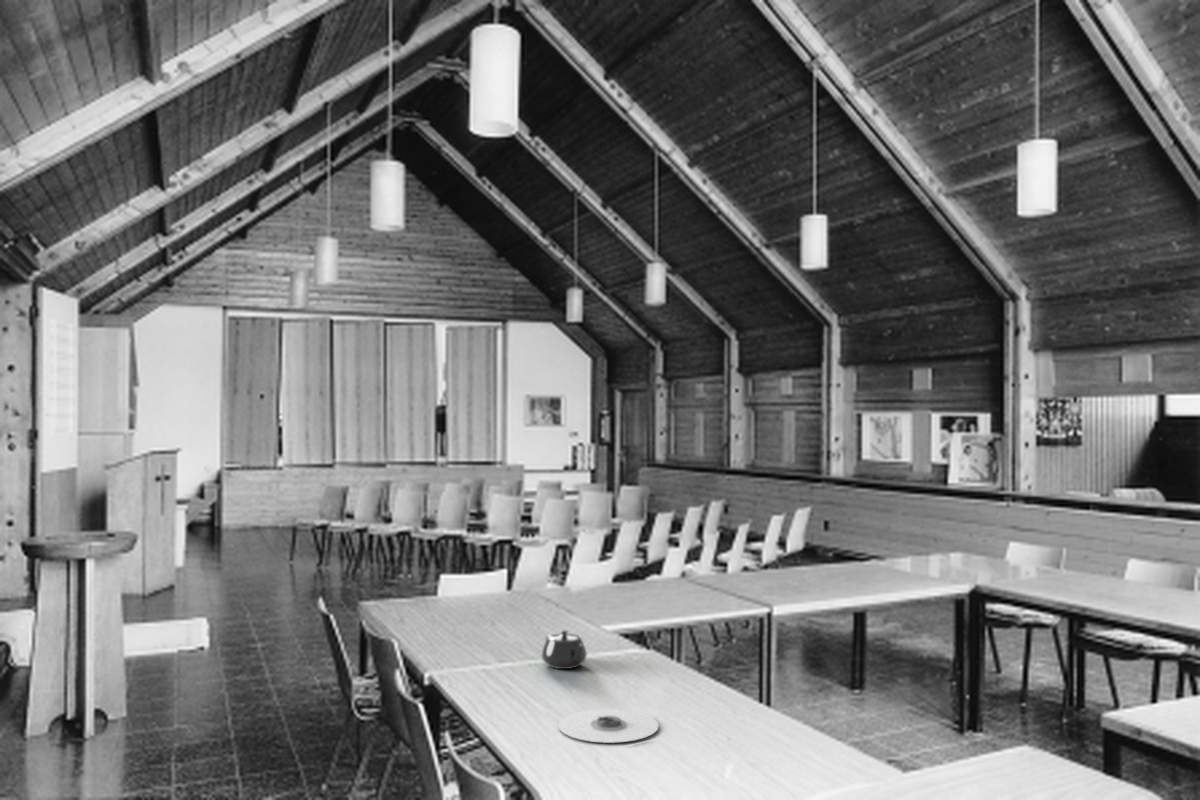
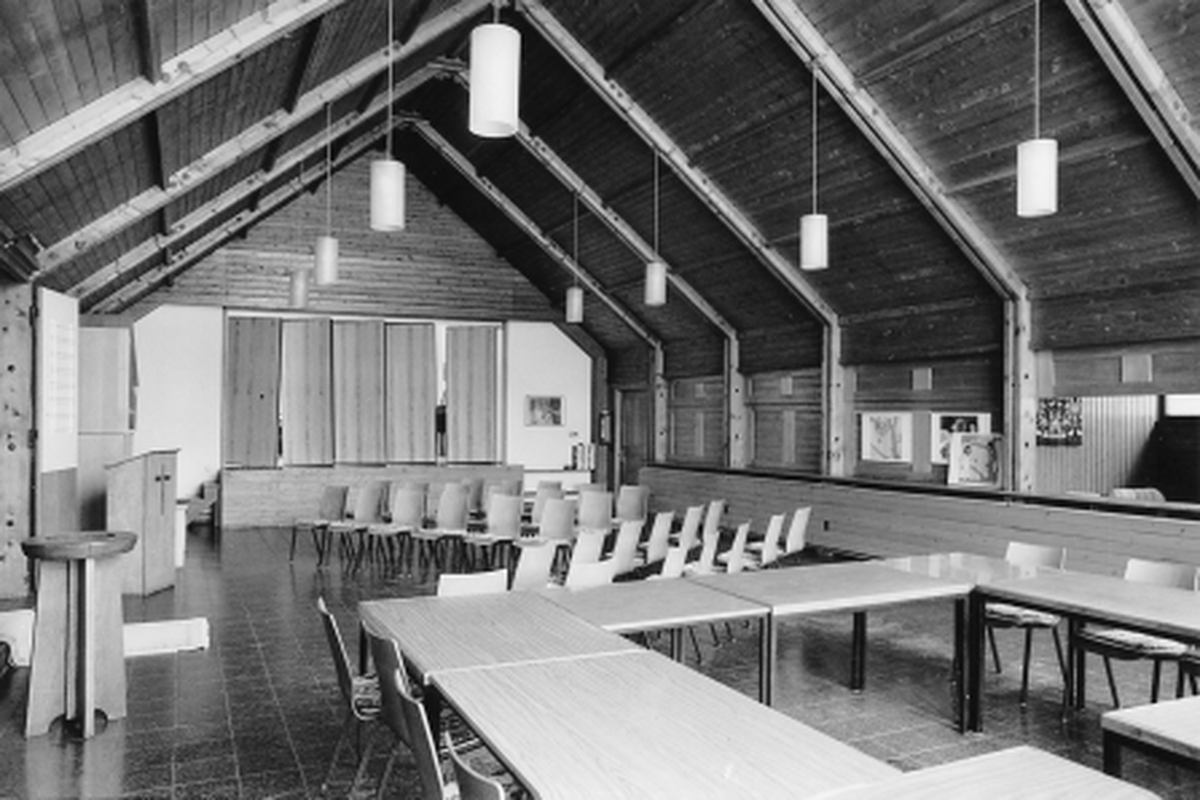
- plate [557,708,660,744]
- teapot [541,628,588,670]
